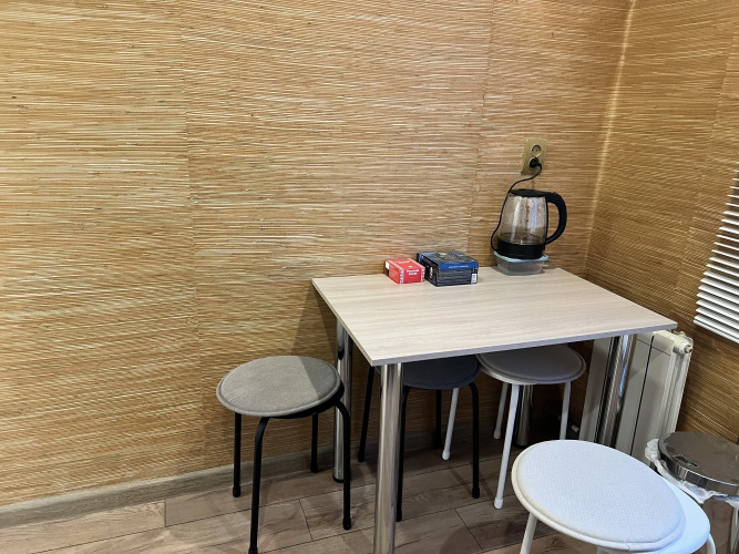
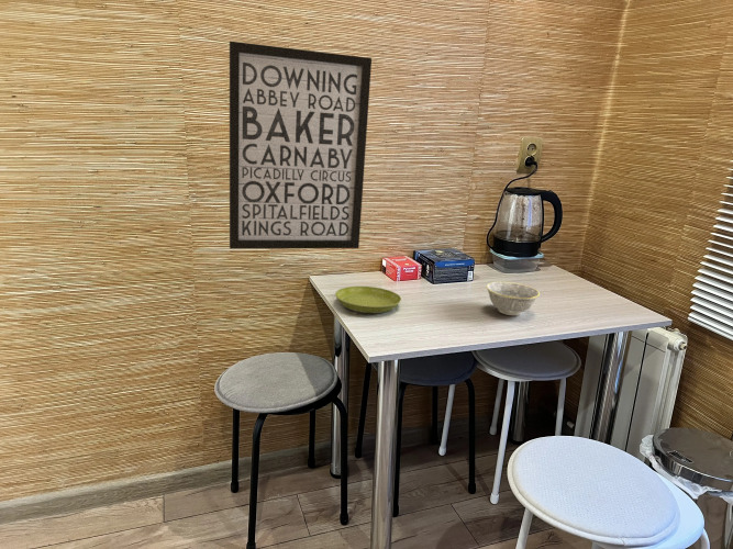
+ bowl [486,281,541,316]
+ saucer [334,285,402,314]
+ wall art [229,41,373,249]
